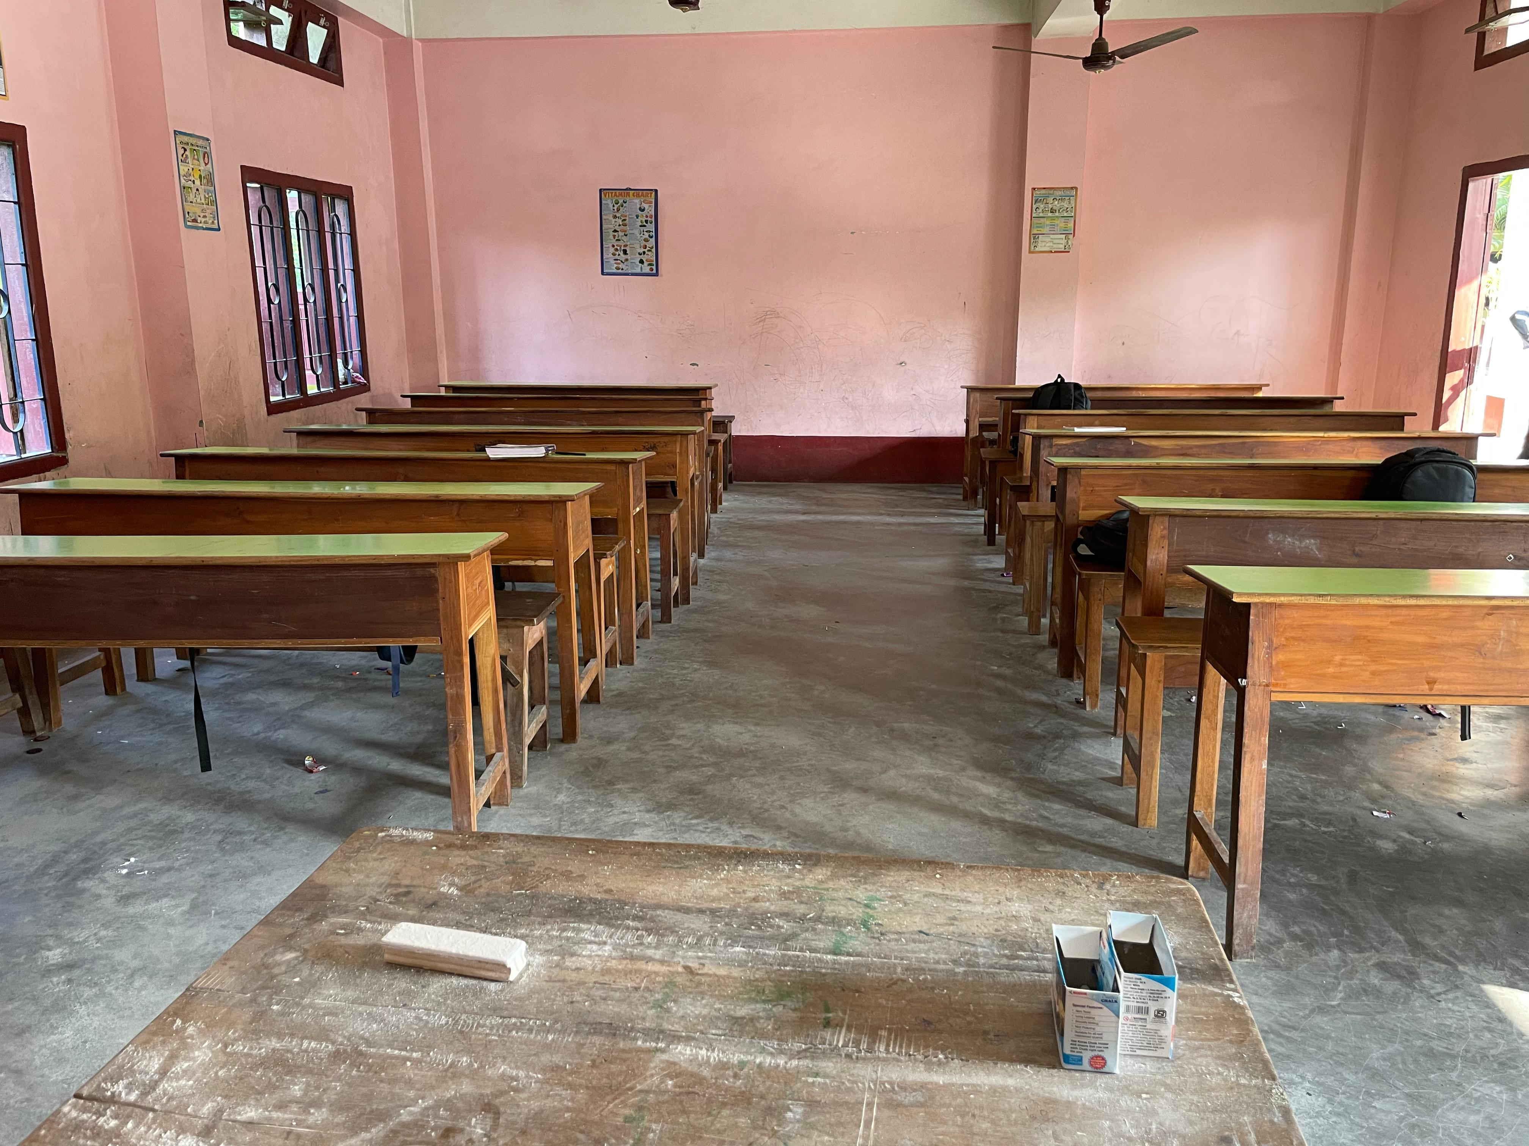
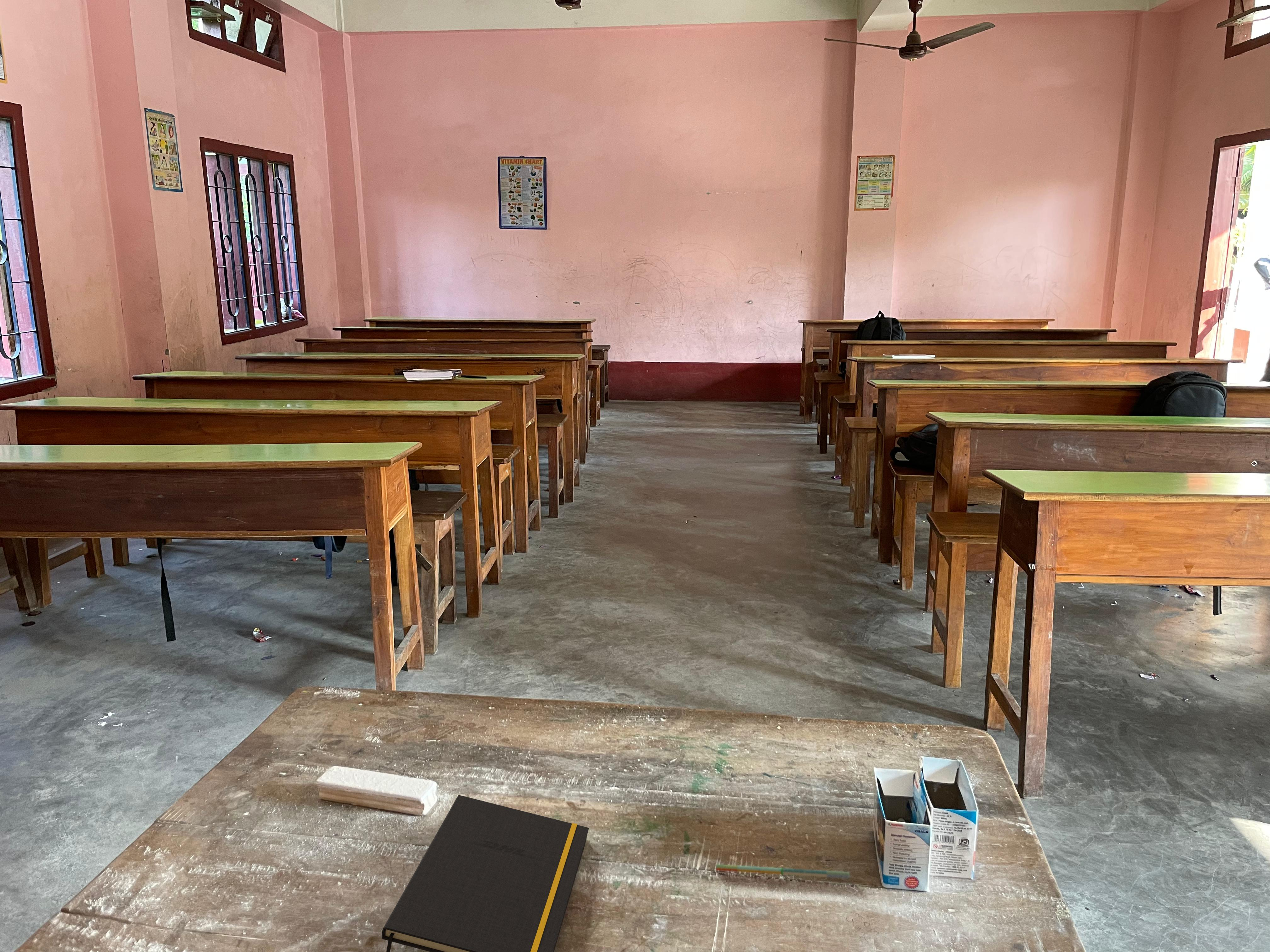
+ notepad [381,795,589,952]
+ pen [715,864,850,879]
